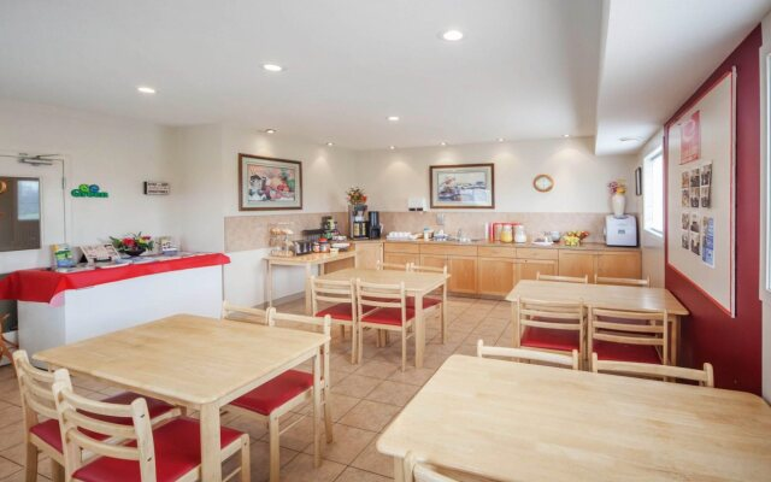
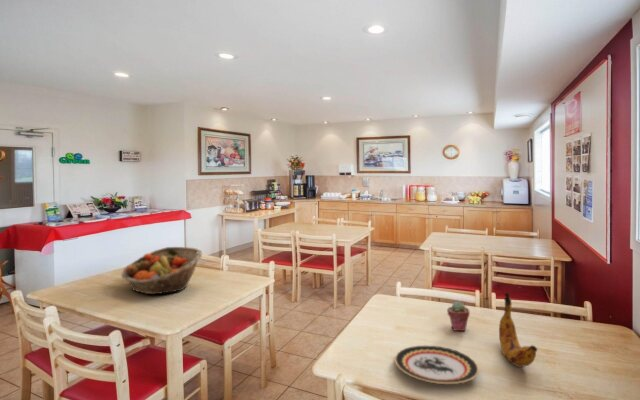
+ fruit basket [120,246,203,295]
+ potted succulent [446,300,471,332]
+ plate [394,345,480,385]
+ banana [498,292,538,369]
